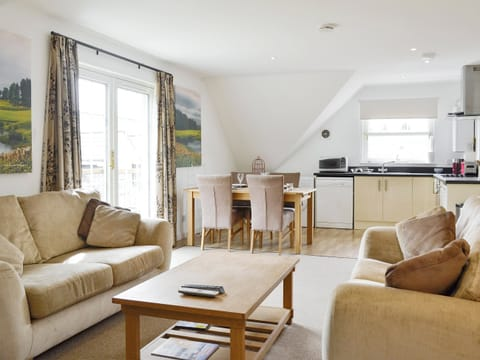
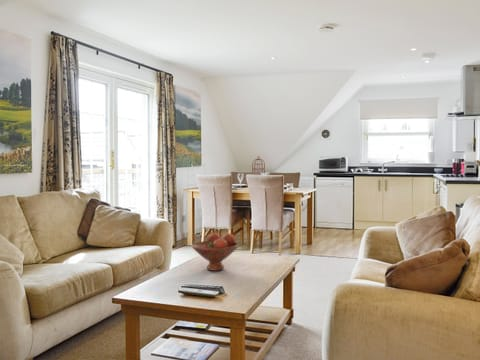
+ fruit bowl [191,232,240,272]
